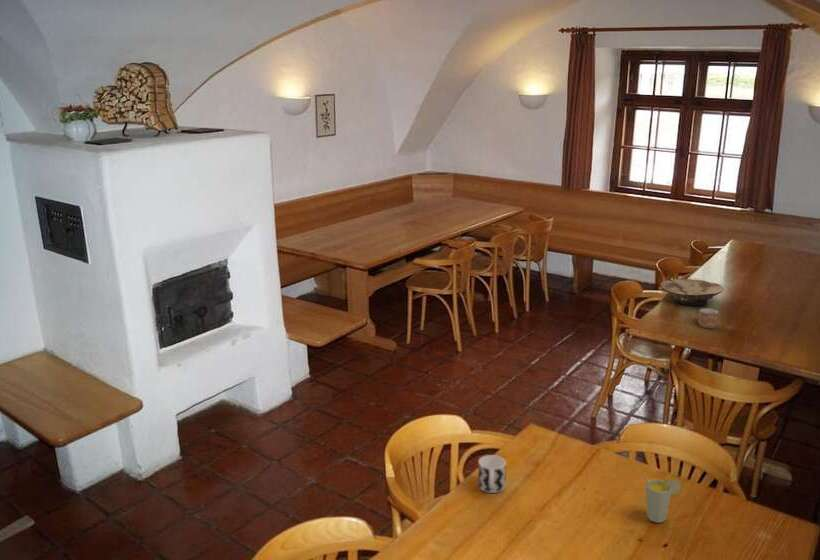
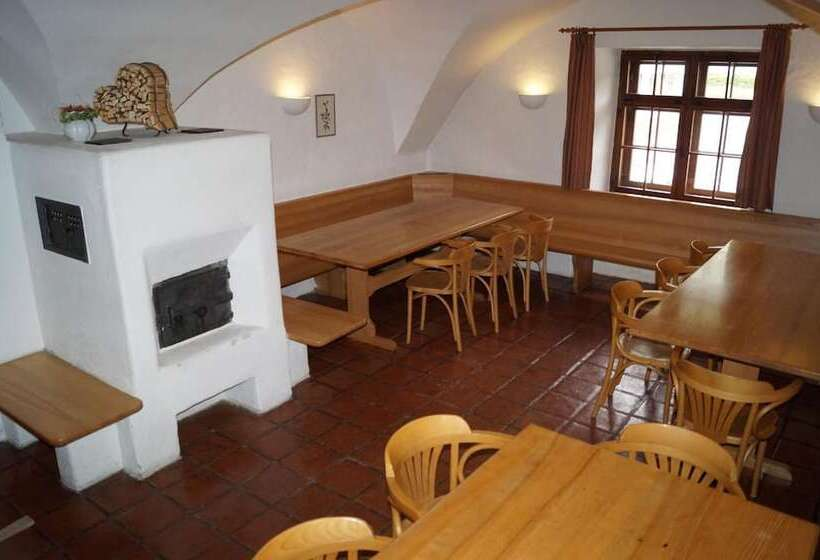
- cup [642,472,684,524]
- bowl [660,277,725,307]
- cup [477,454,507,494]
- mug [698,308,719,330]
